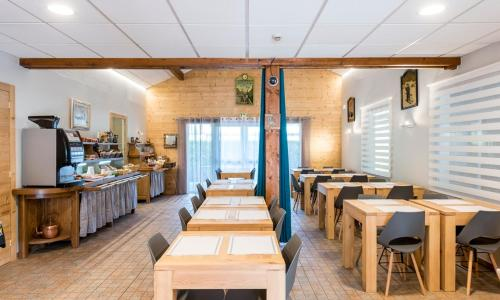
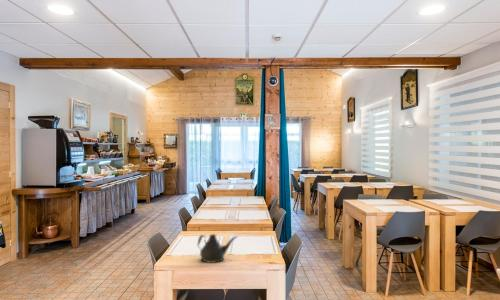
+ teapot [197,233,238,264]
